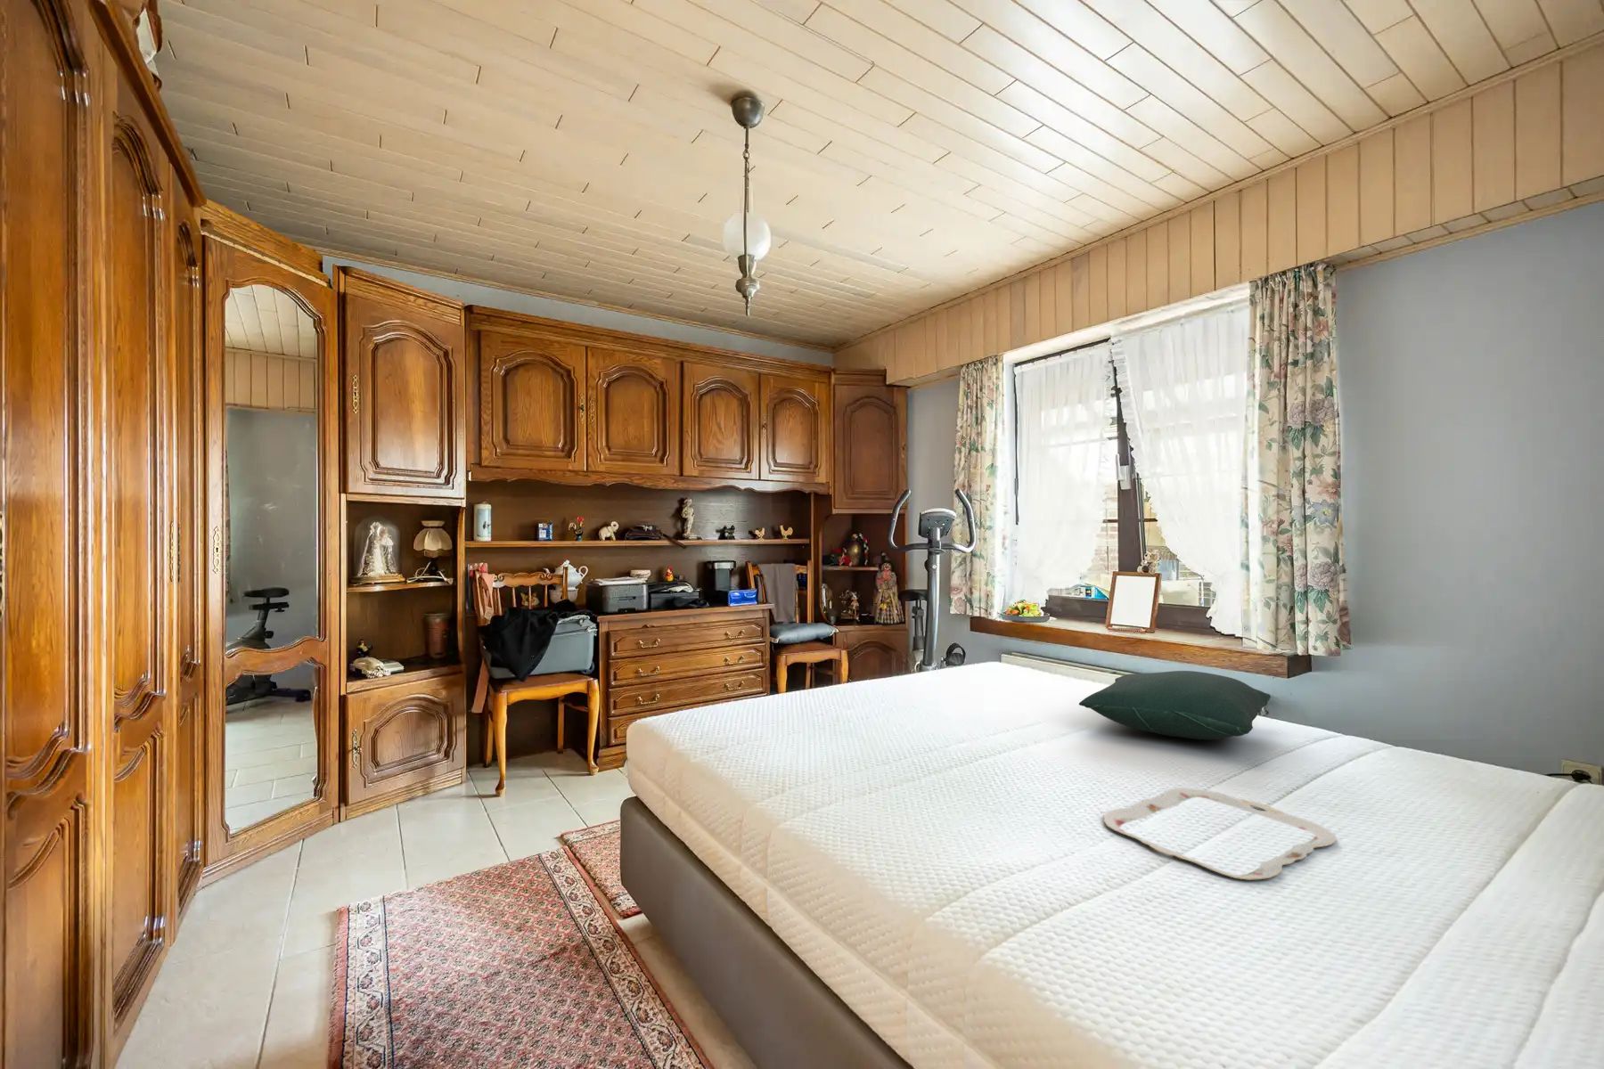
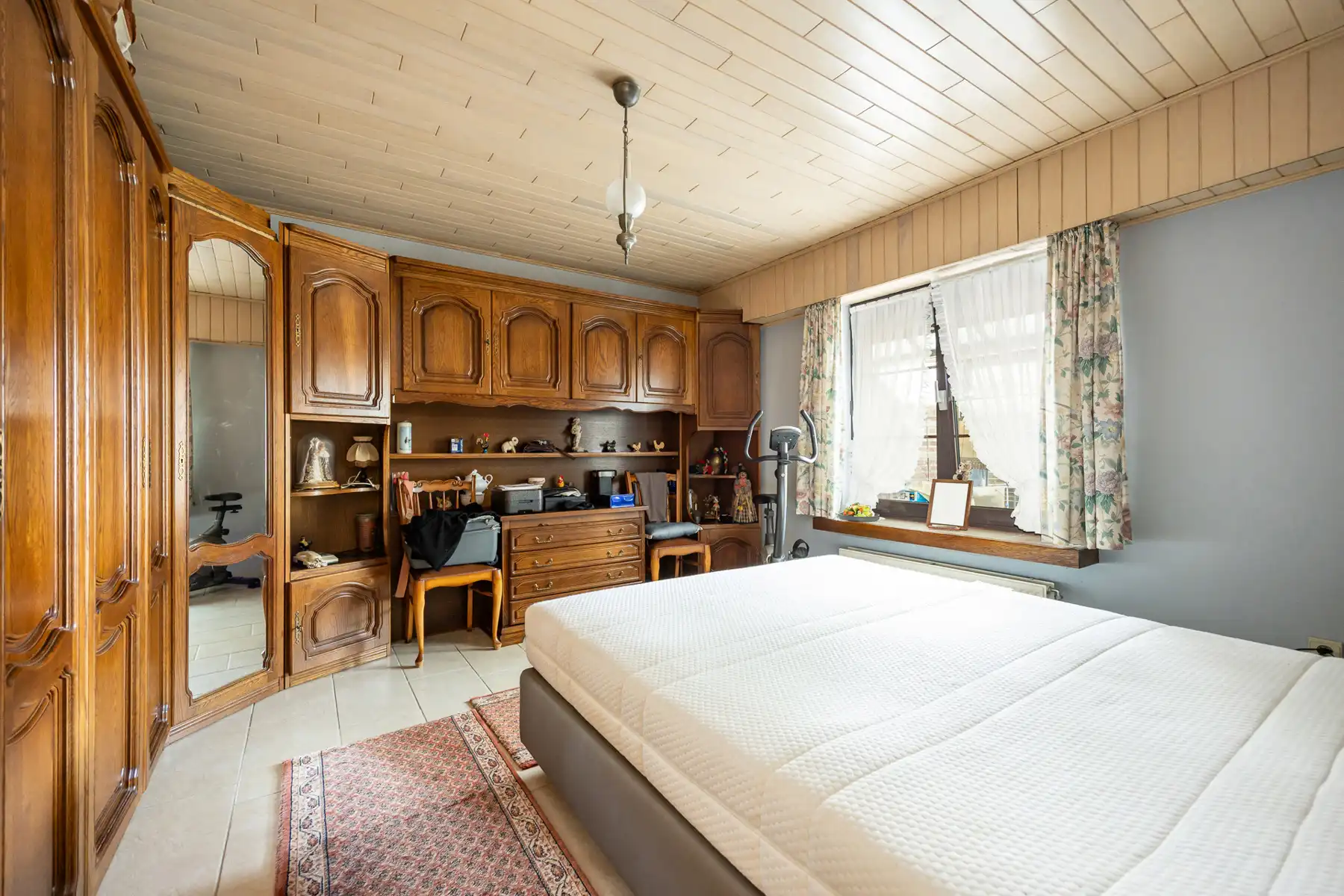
- serving tray [1103,786,1338,880]
- pillow [1078,669,1271,741]
